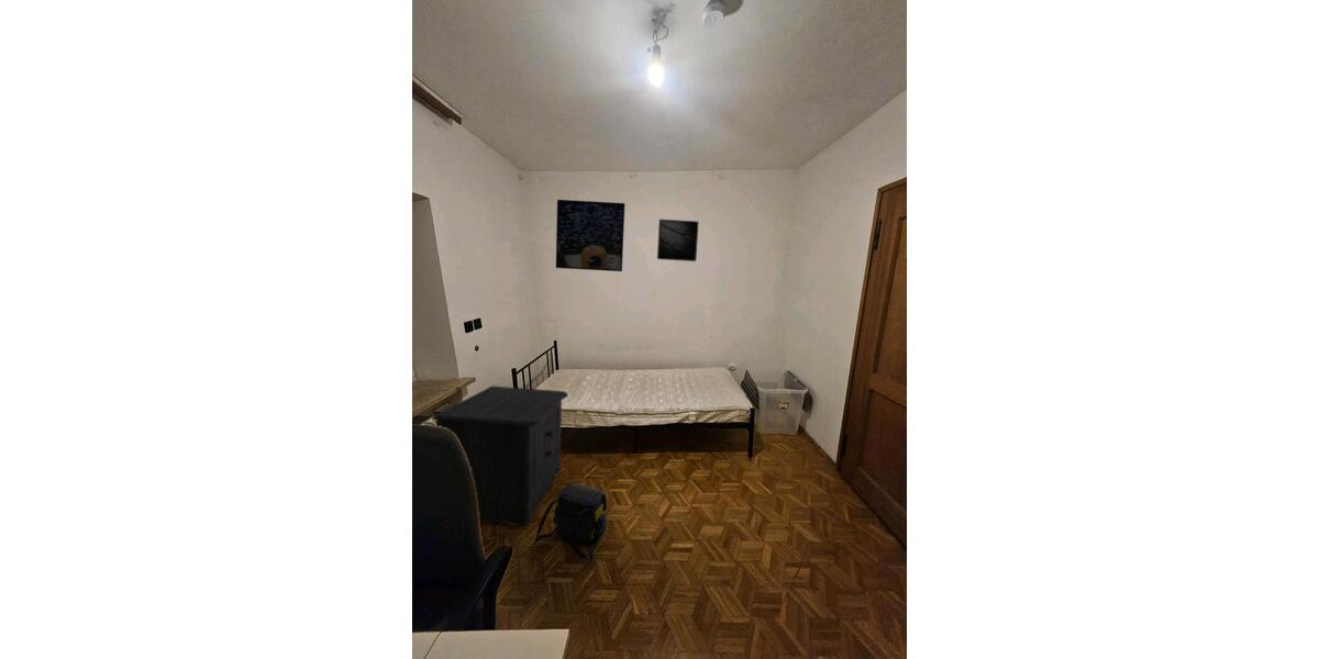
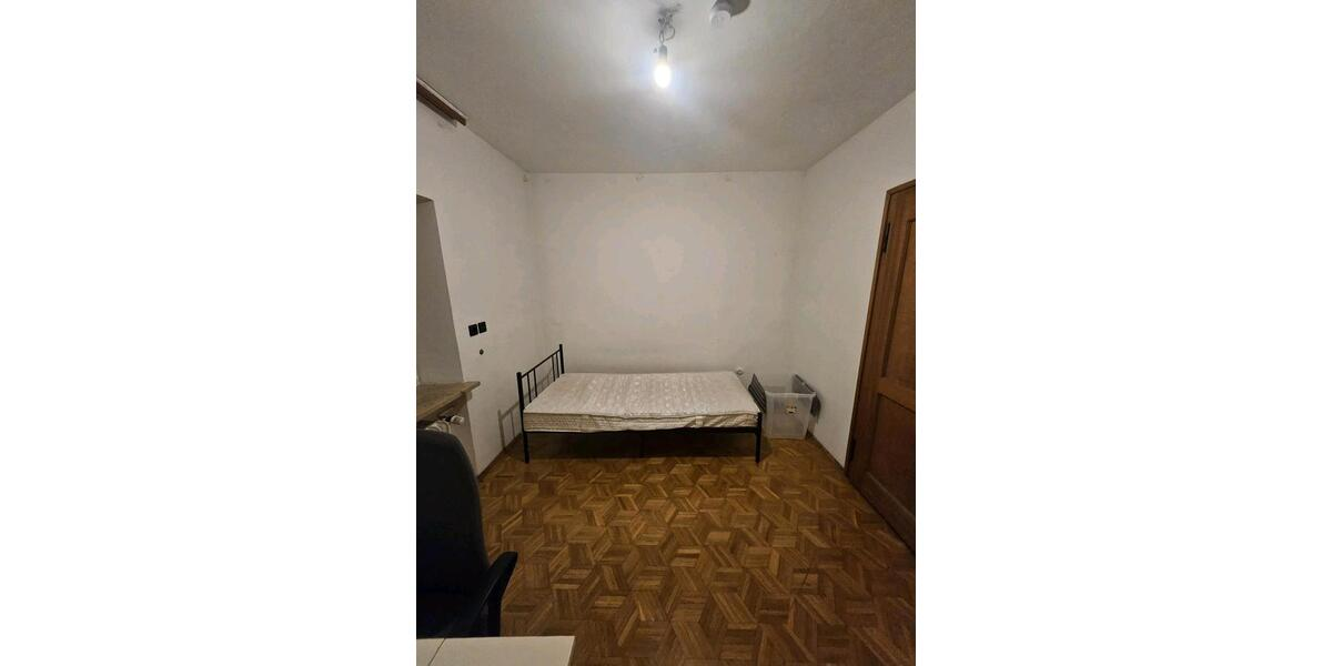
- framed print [656,219,700,263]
- shoulder bag [533,482,608,566]
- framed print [555,199,627,272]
- nightstand [432,386,569,526]
